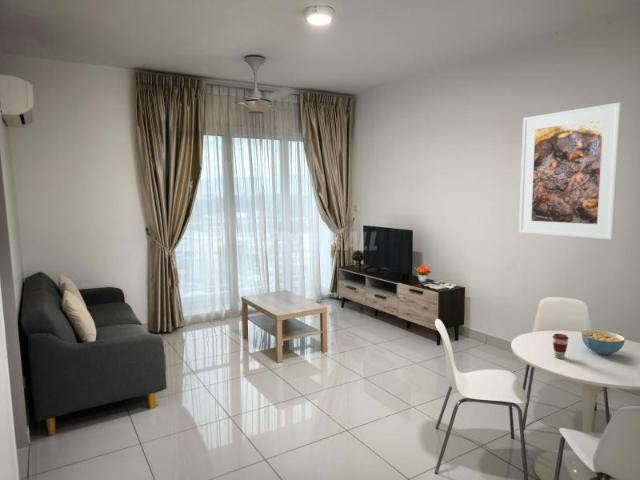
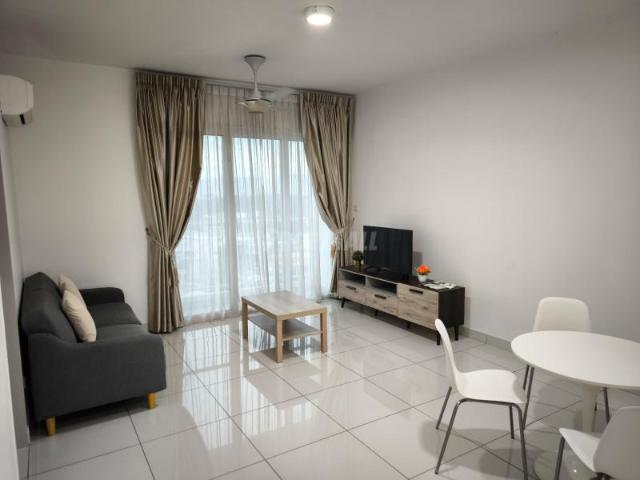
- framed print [518,101,622,240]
- coffee cup [552,333,570,359]
- cereal bowl [581,329,626,356]
